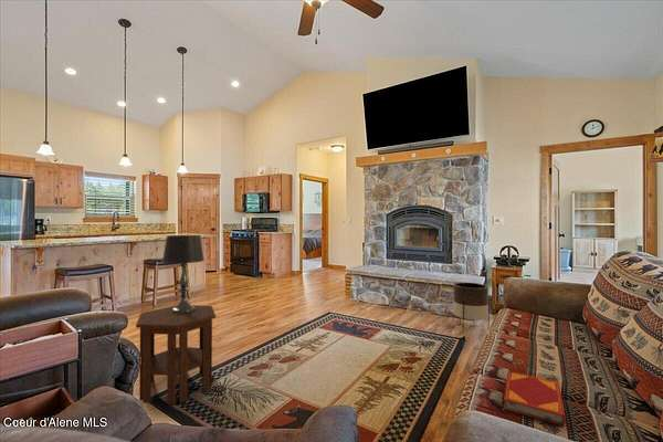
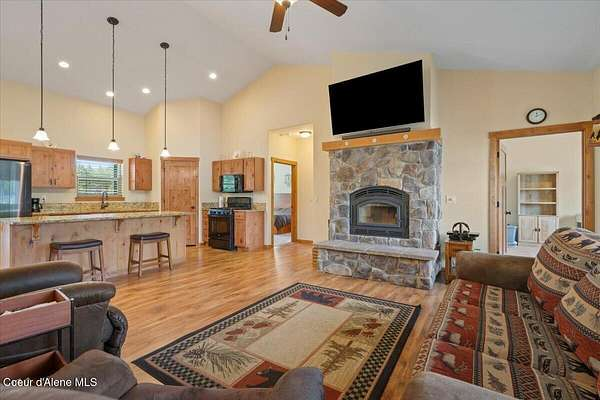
- side table [135,304,217,406]
- hardback book [503,370,567,427]
- planter [452,282,491,334]
- table lamp [161,234,206,314]
